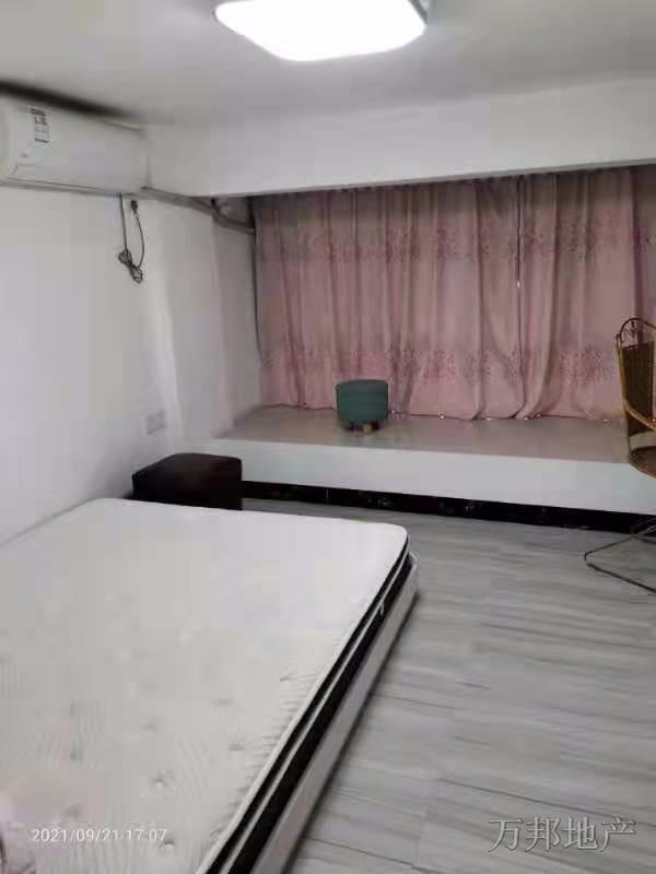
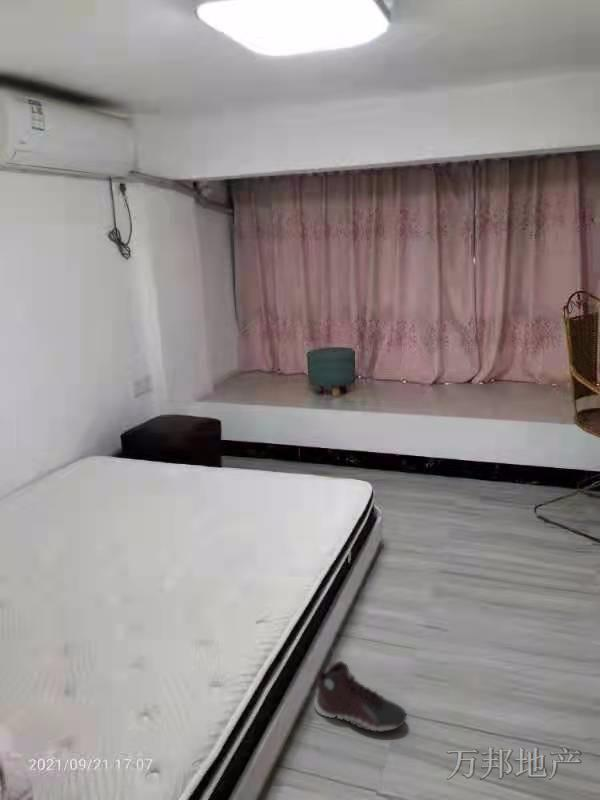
+ sneaker [313,660,408,733]
